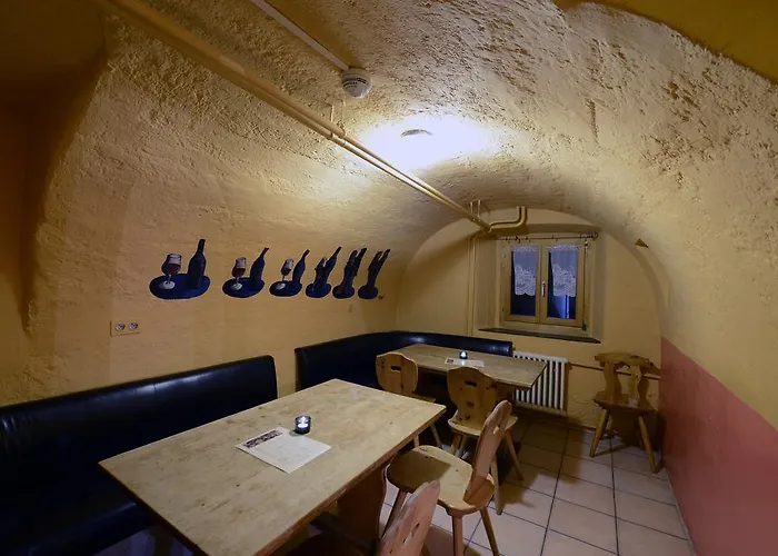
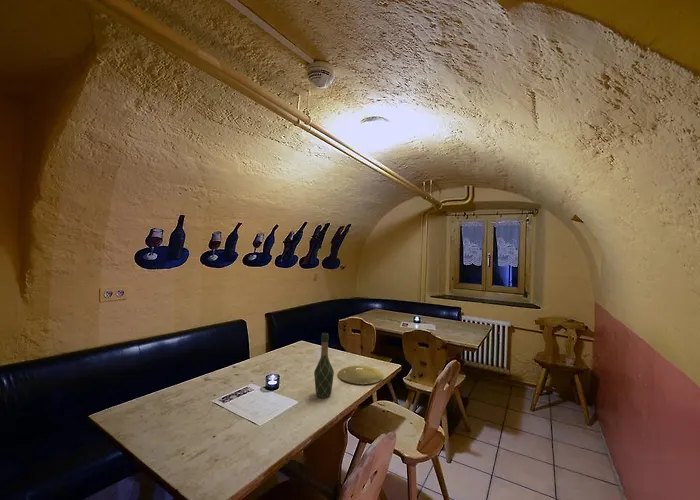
+ wine bottle [313,332,335,399]
+ plate [337,365,384,385]
